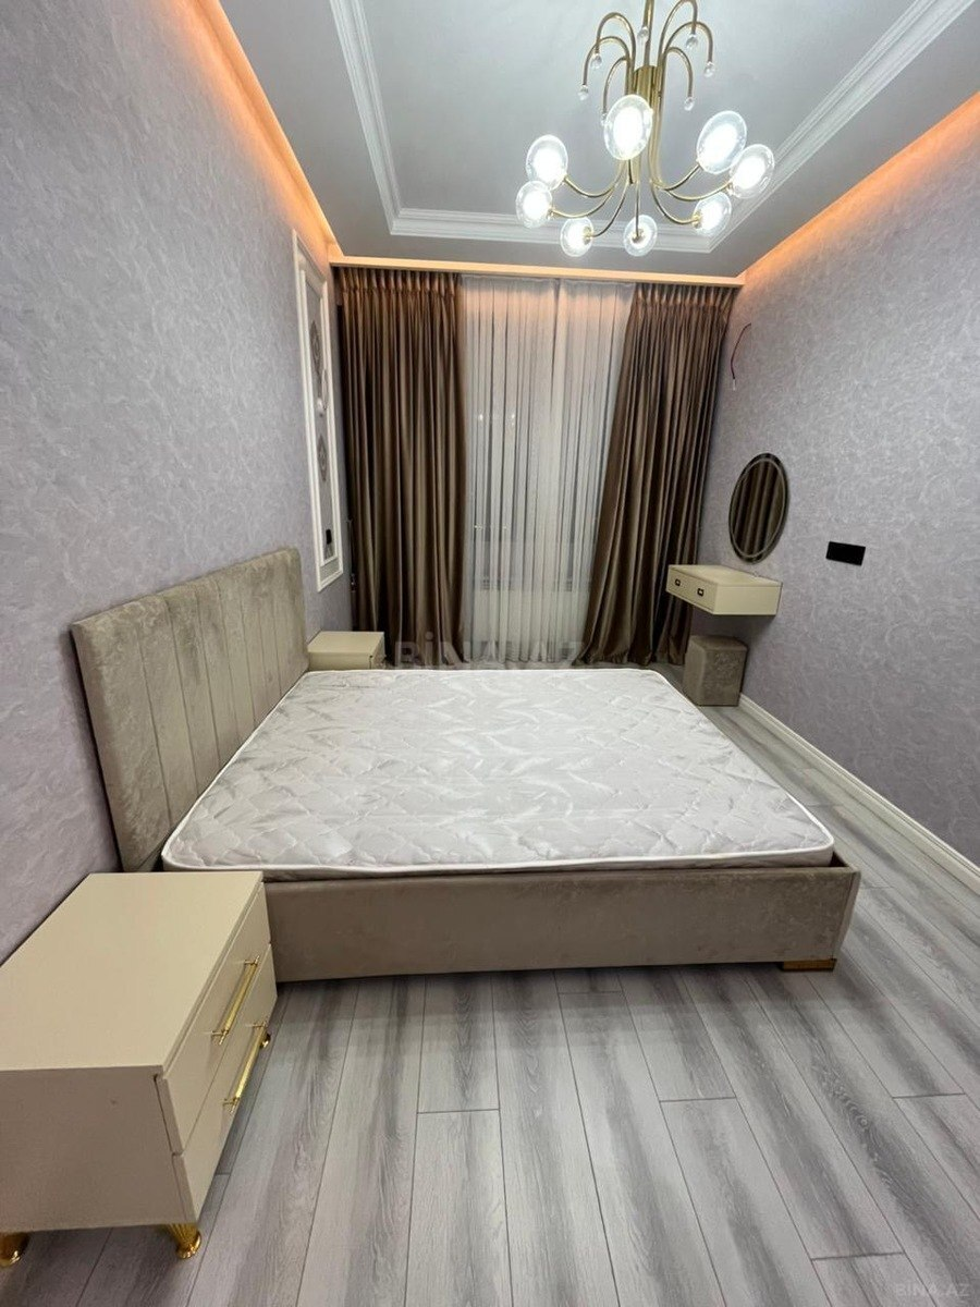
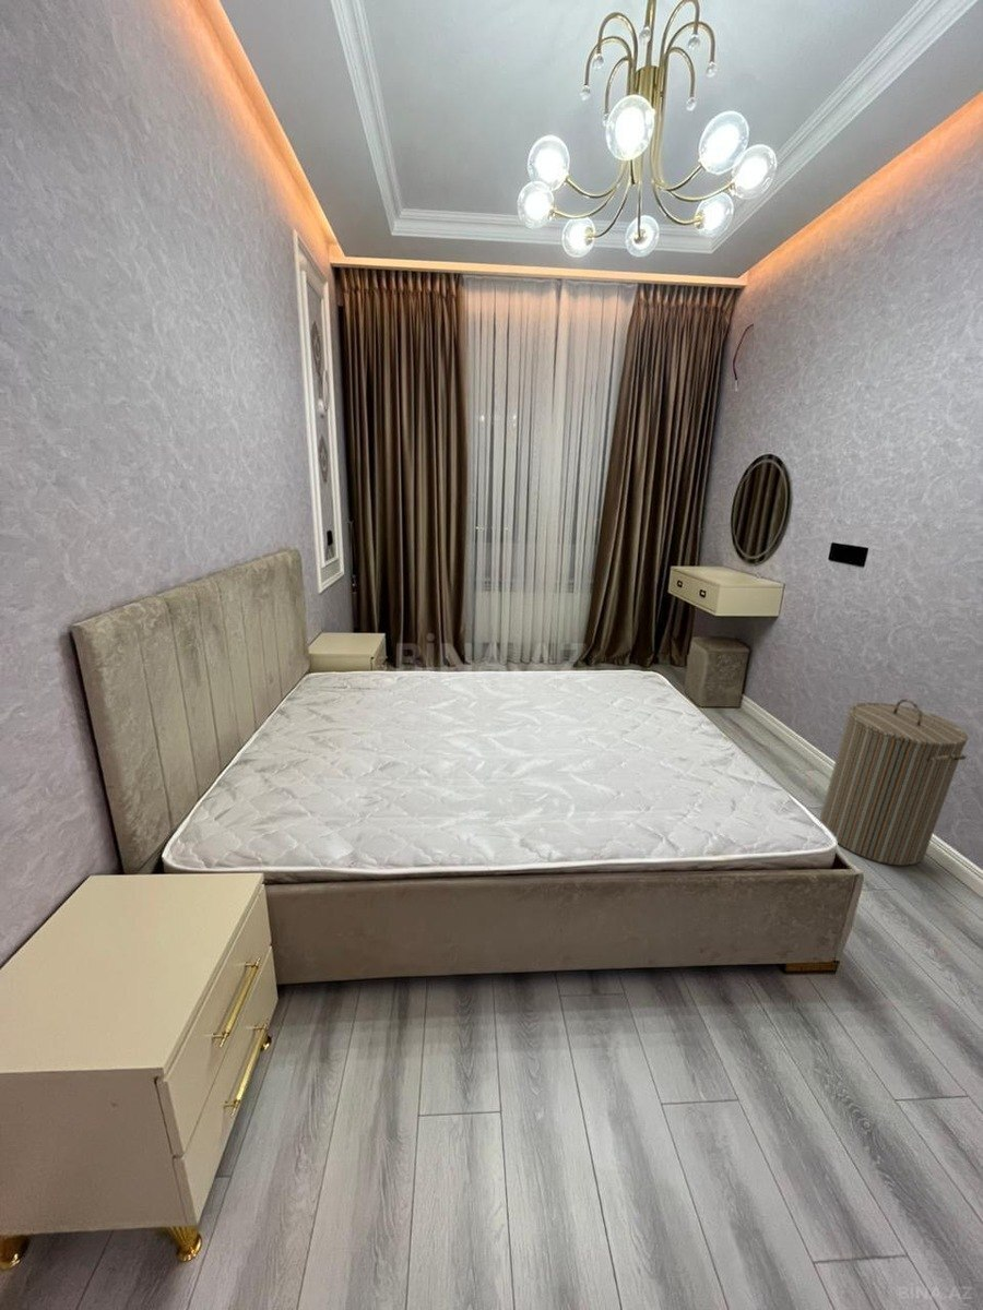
+ laundry hamper [819,698,969,867]
